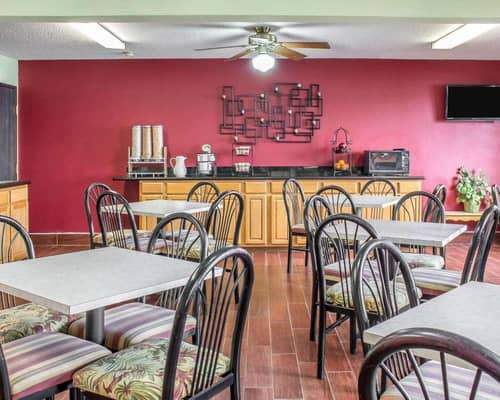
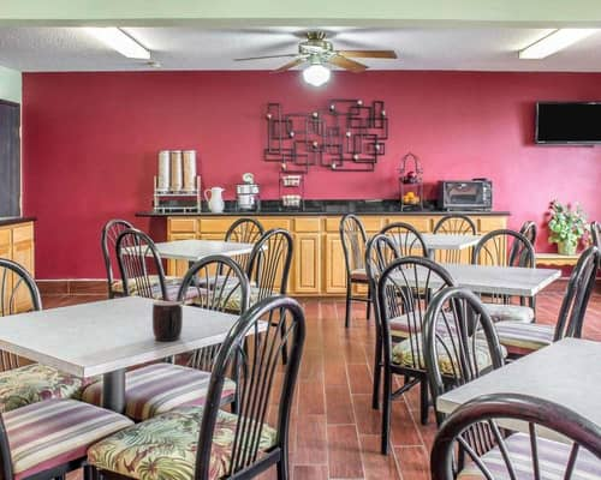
+ mug [151,300,184,342]
